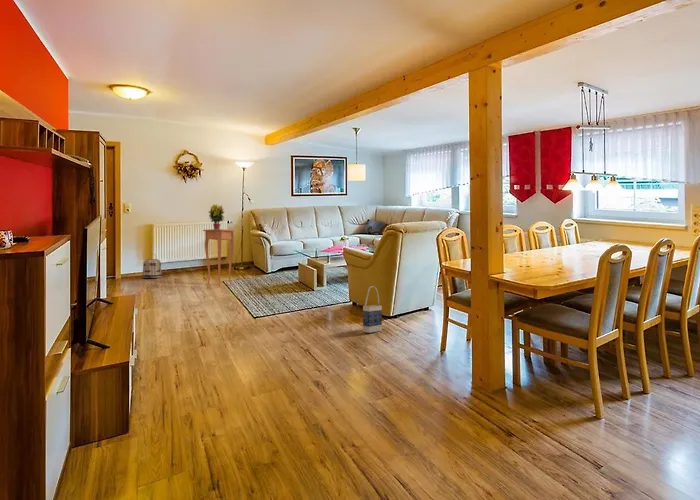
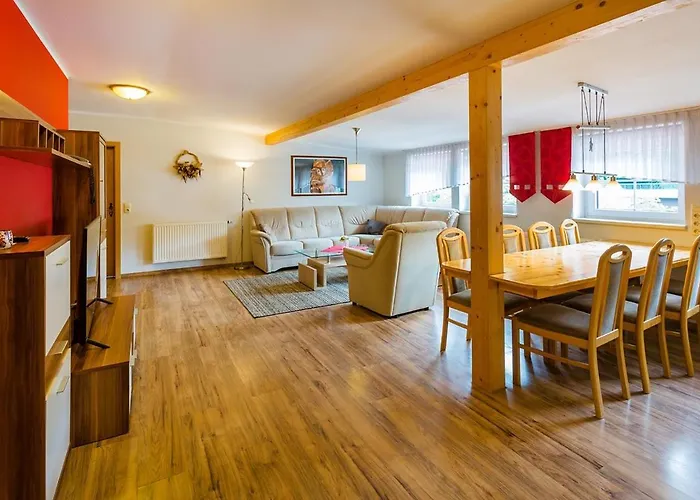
- potted plant [208,203,226,229]
- basket [142,253,162,279]
- side table [202,228,236,288]
- bag [362,285,383,334]
